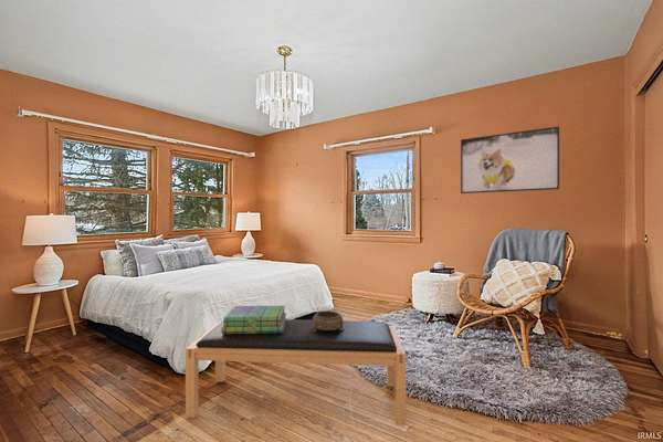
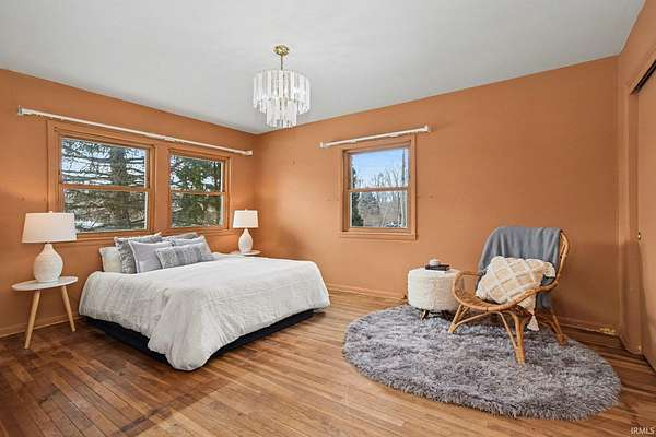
- bench [185,318,407,427]
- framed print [460,125,560,194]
- decorative bowl [312,311,344,332]
- stack of books [221,305,287,334]
